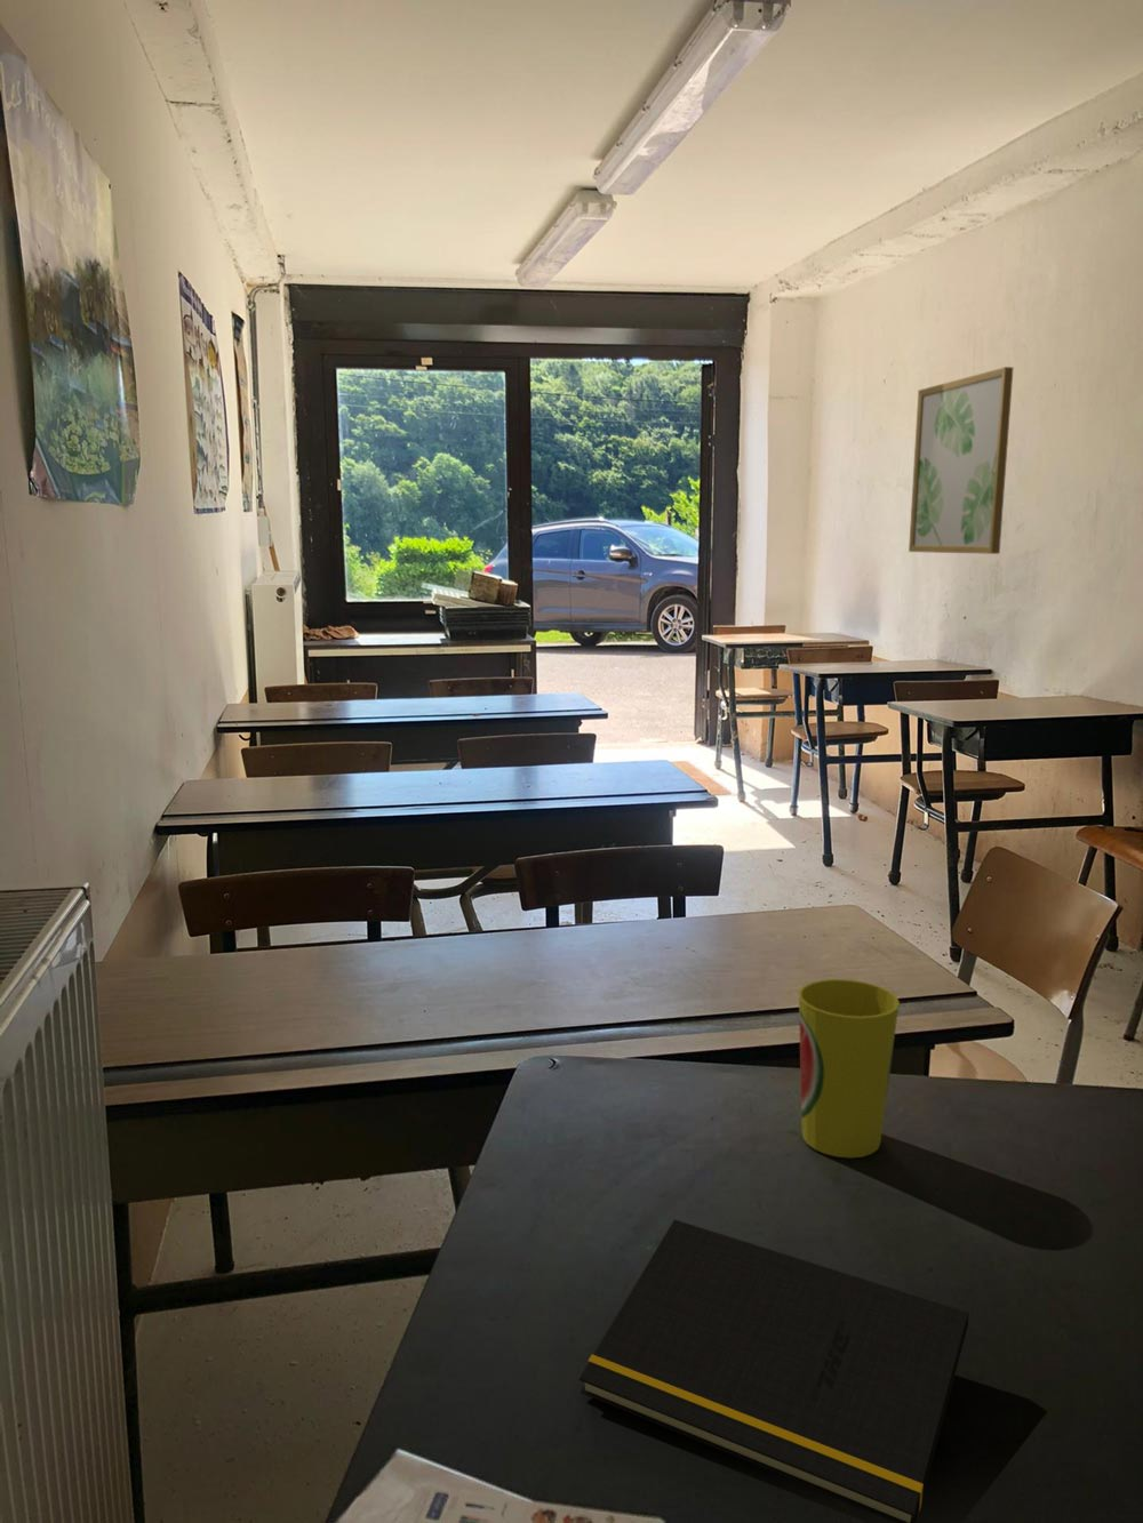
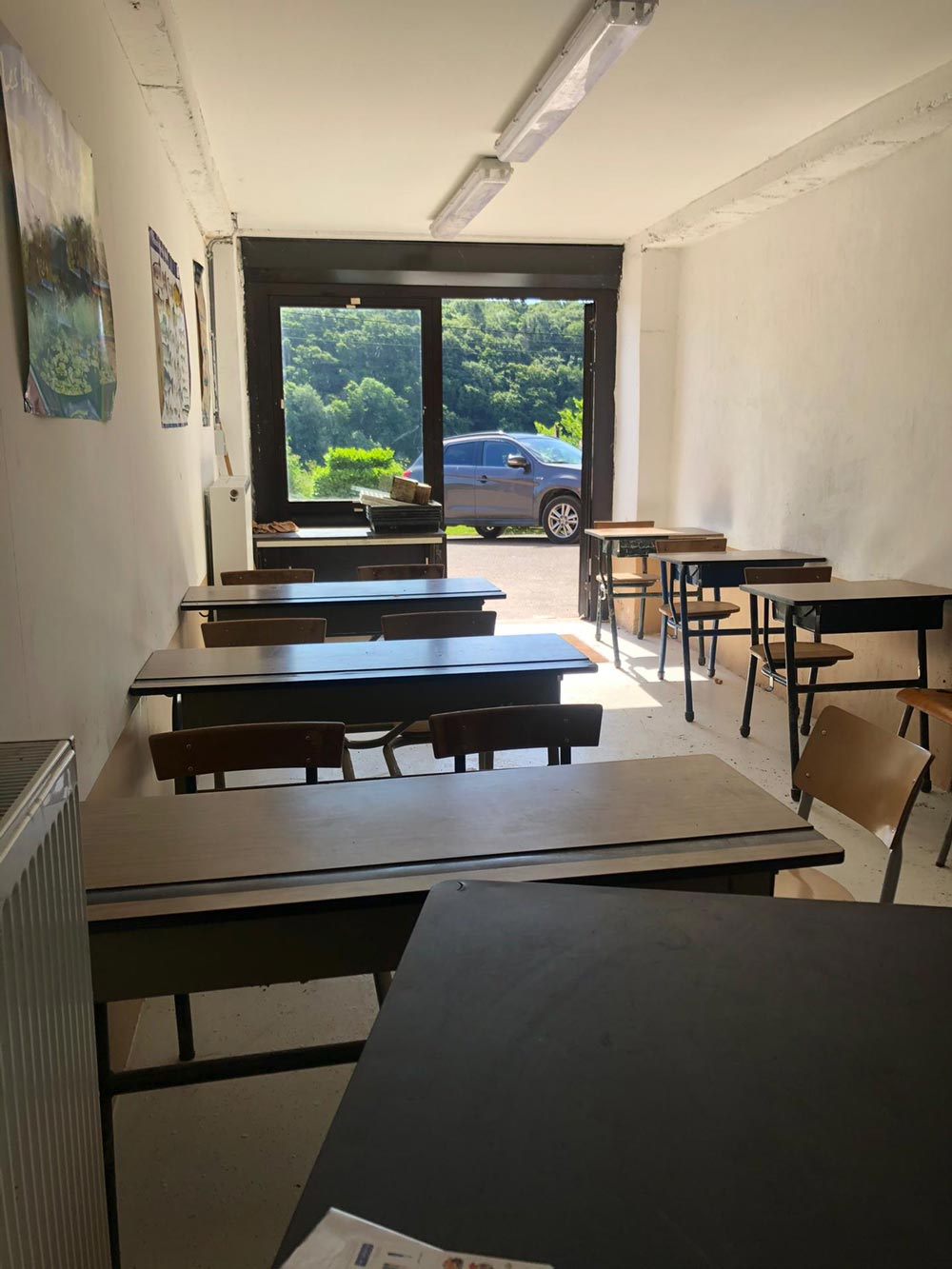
- wall art [908,366,1013,556]
- notepad [579,1218,970,1523]
- cup [797,978,900,1159]
